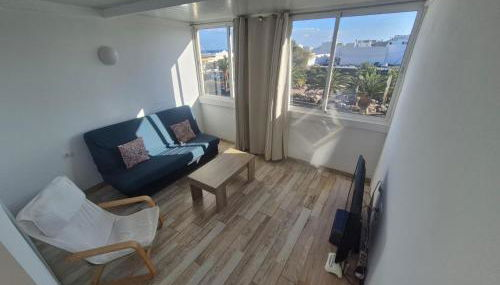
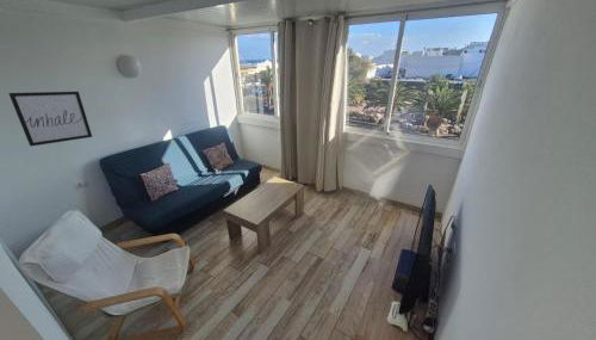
+ wall art [7,91,93,148]
